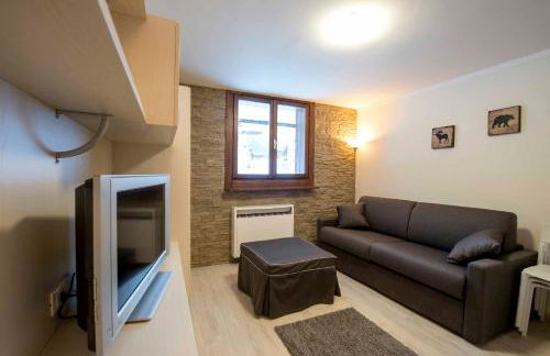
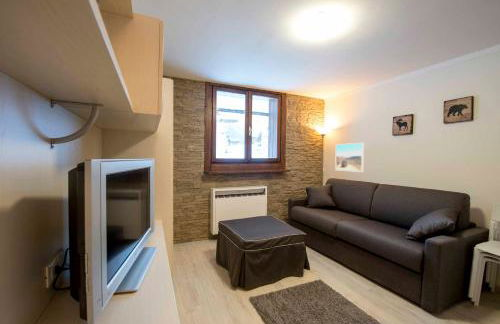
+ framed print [334,142,365,173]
